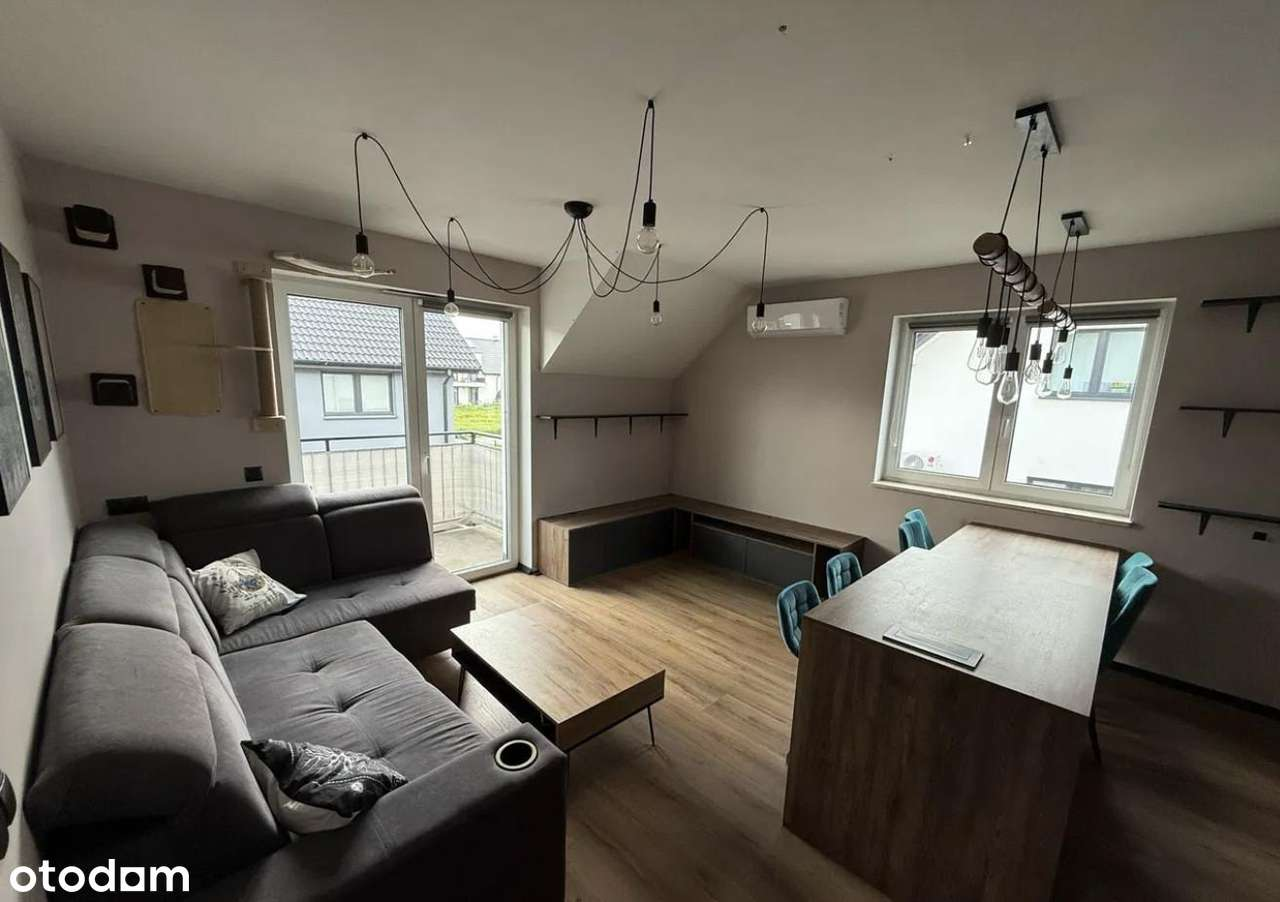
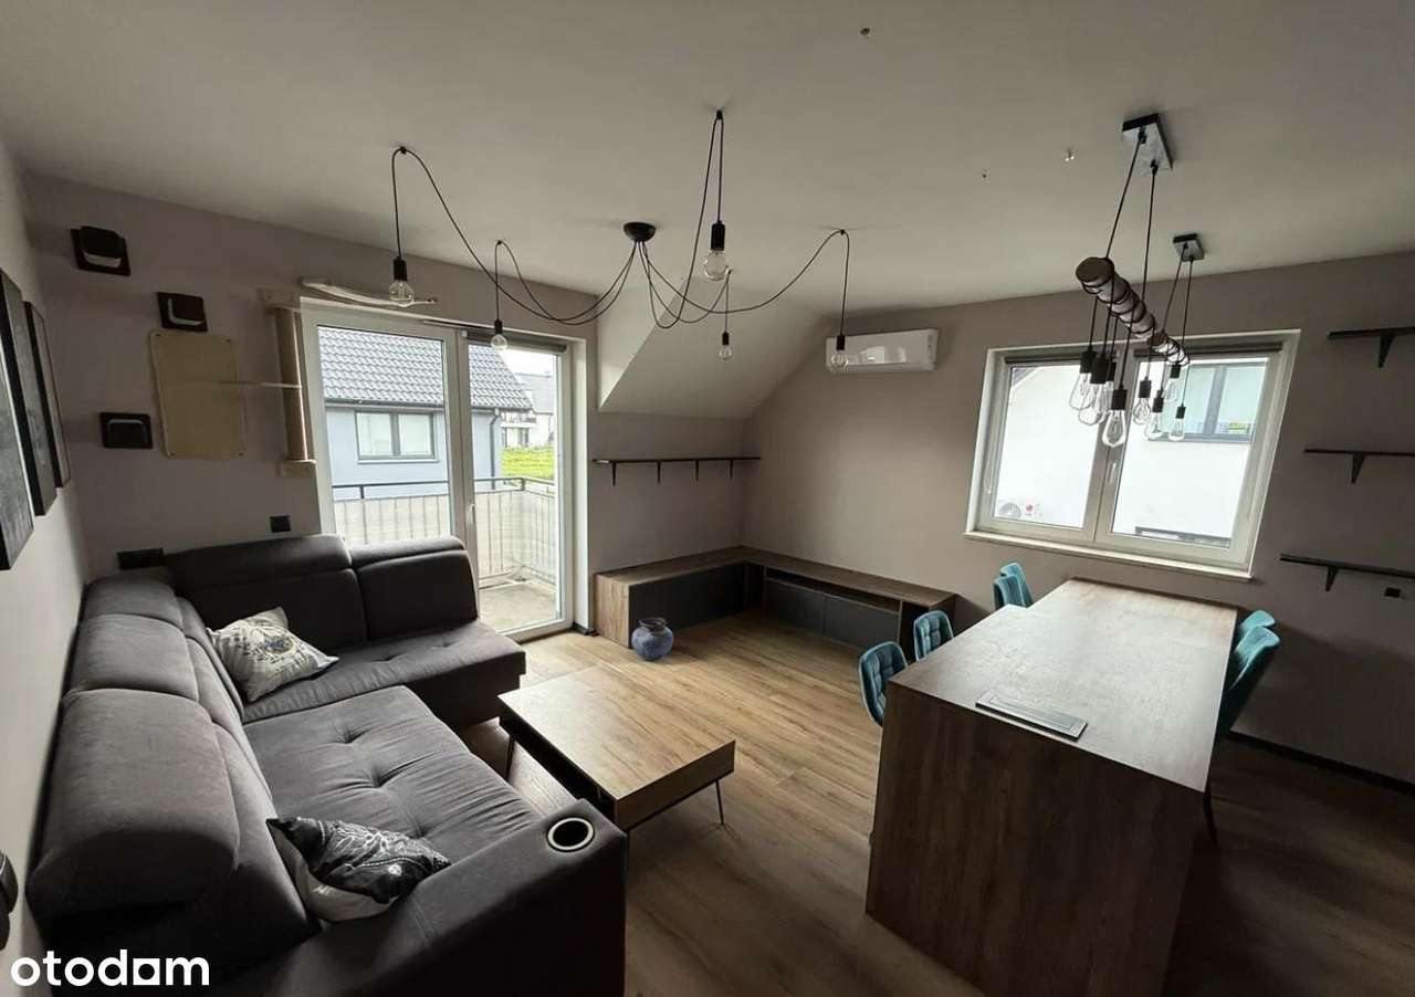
+ vase [630,616,674,662]
